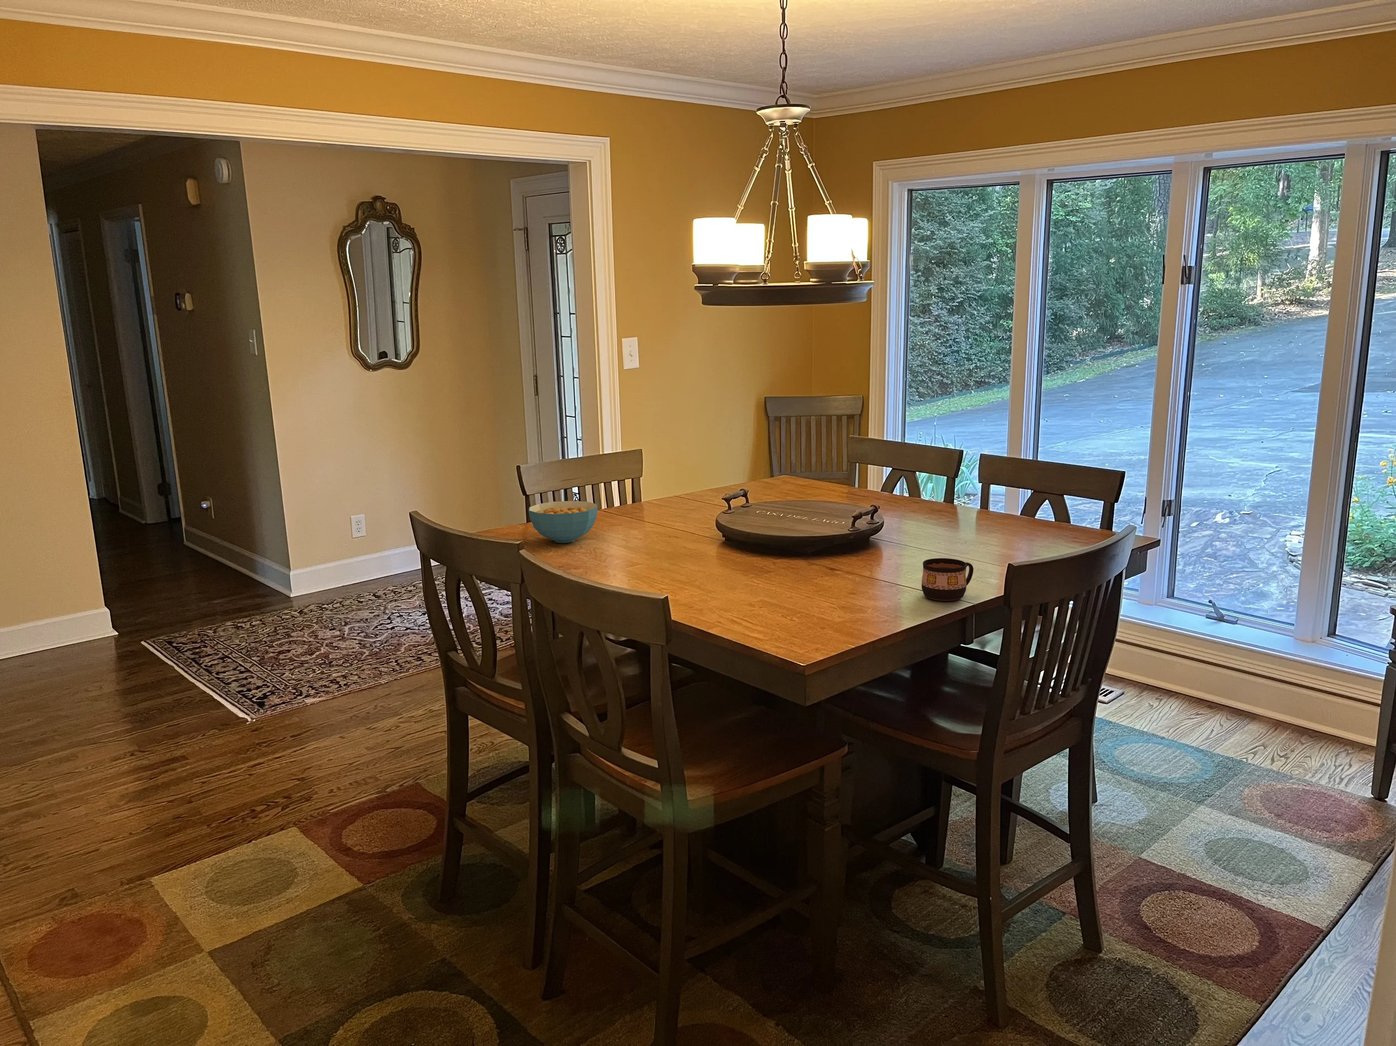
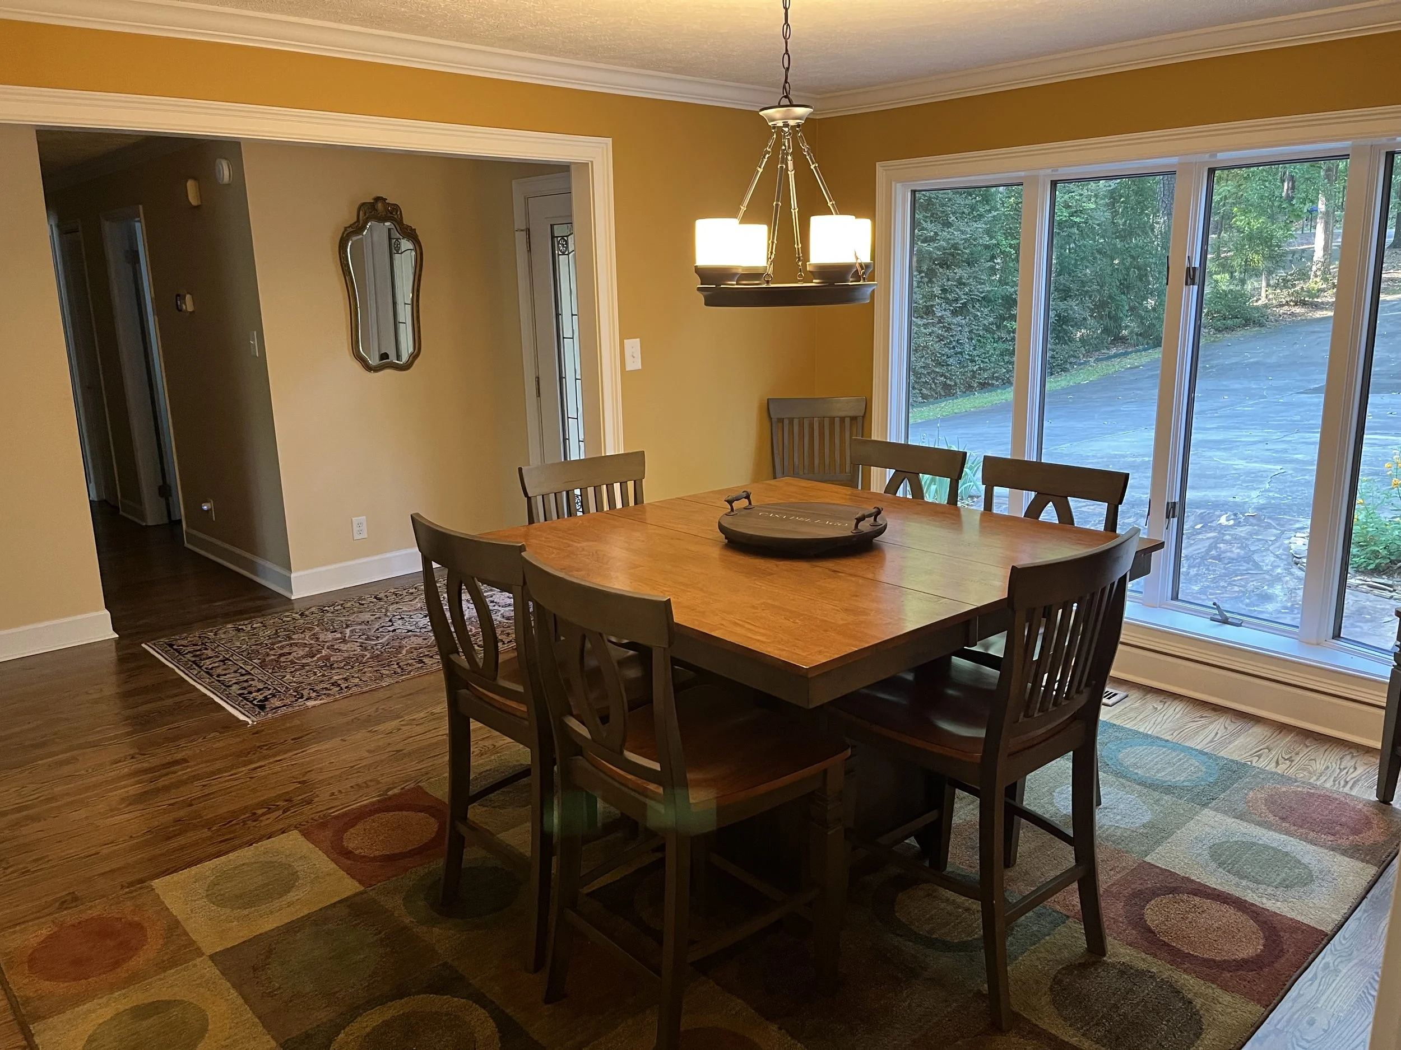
- cup [921,558,974,601]
- cereal bowl [529,500,598,544]
